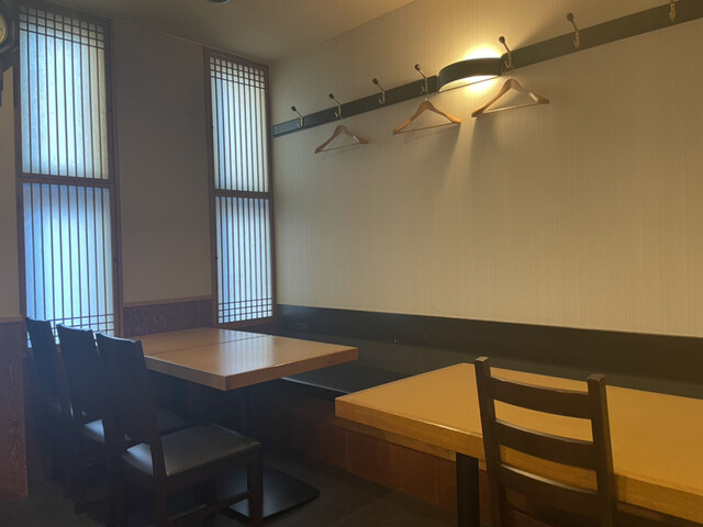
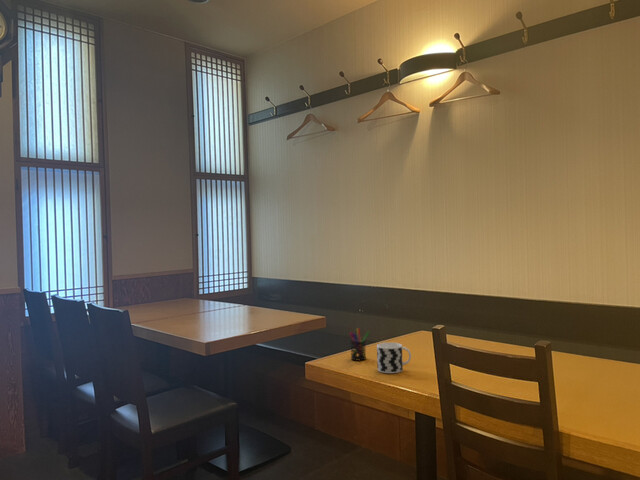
+ cup [376,342,412,374]
+ pen holder [349,327,371,362]
